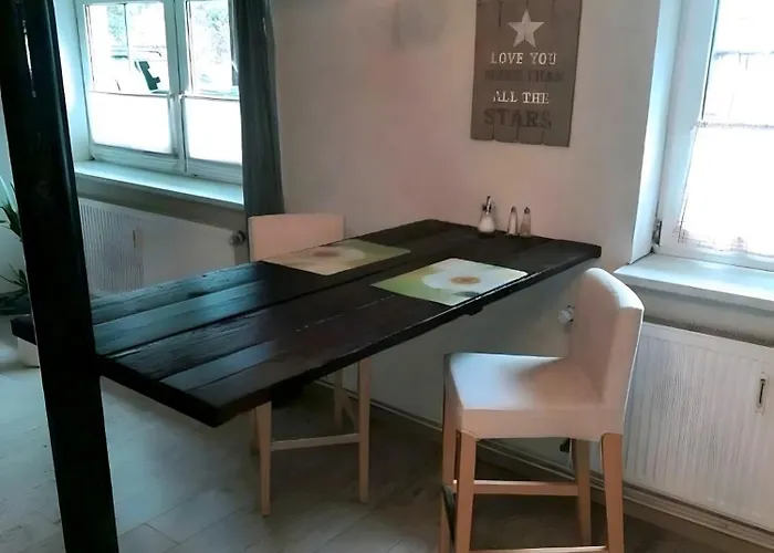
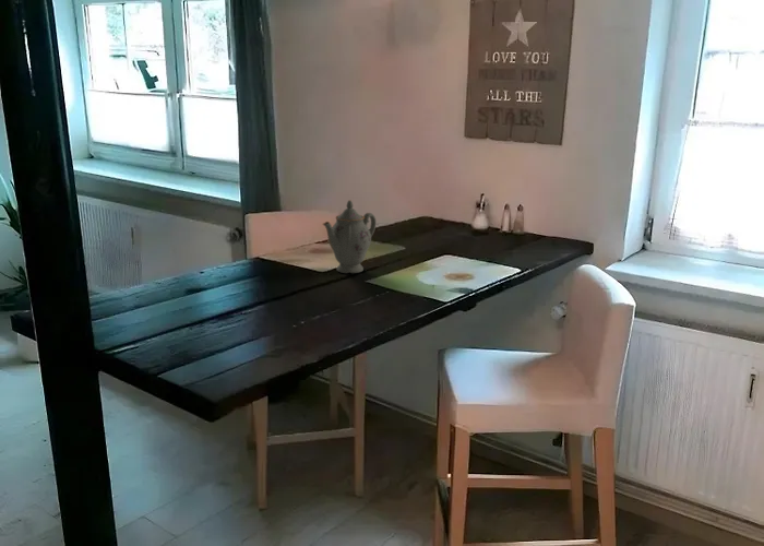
+ chinaware [322,199,378,274]
